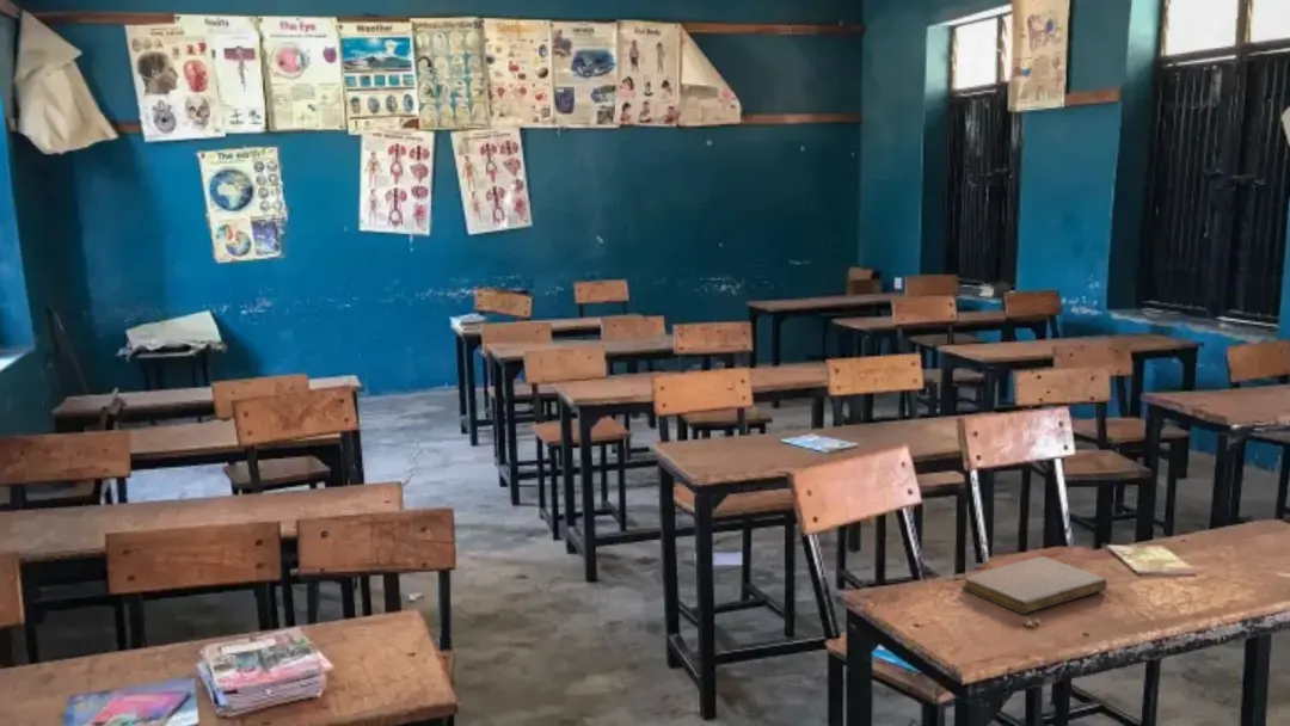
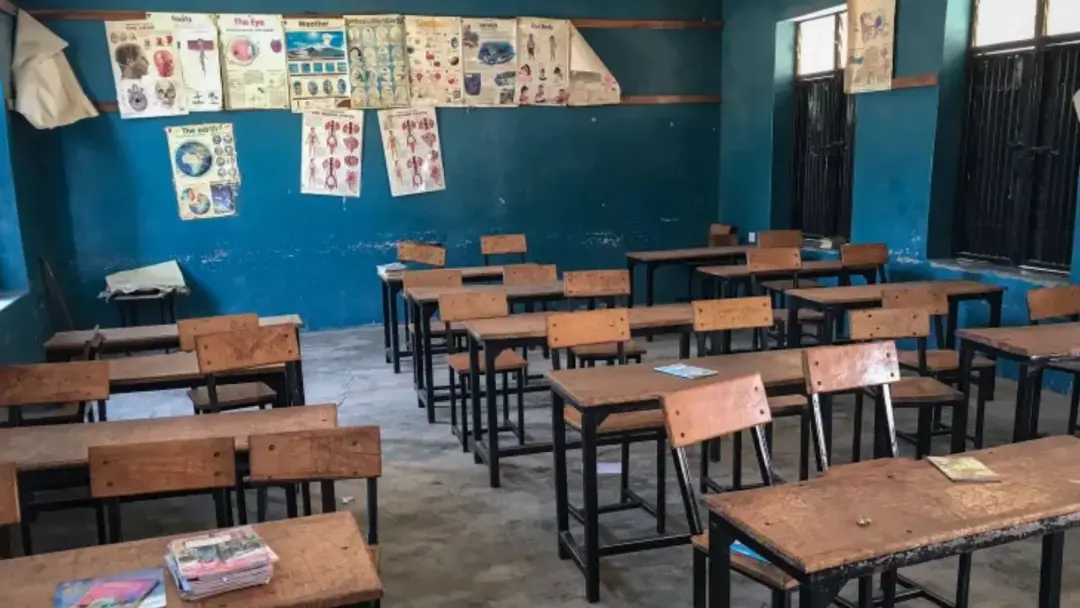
- notebook [960,555,1108,615]
